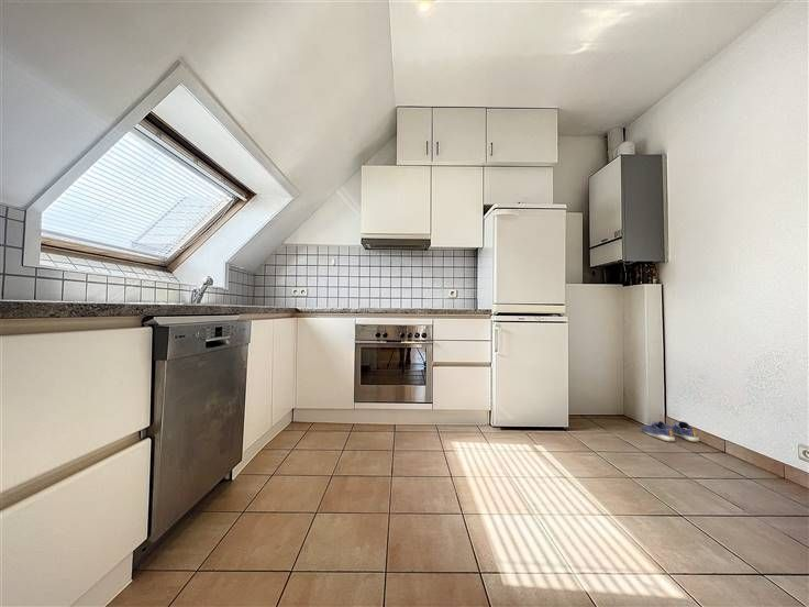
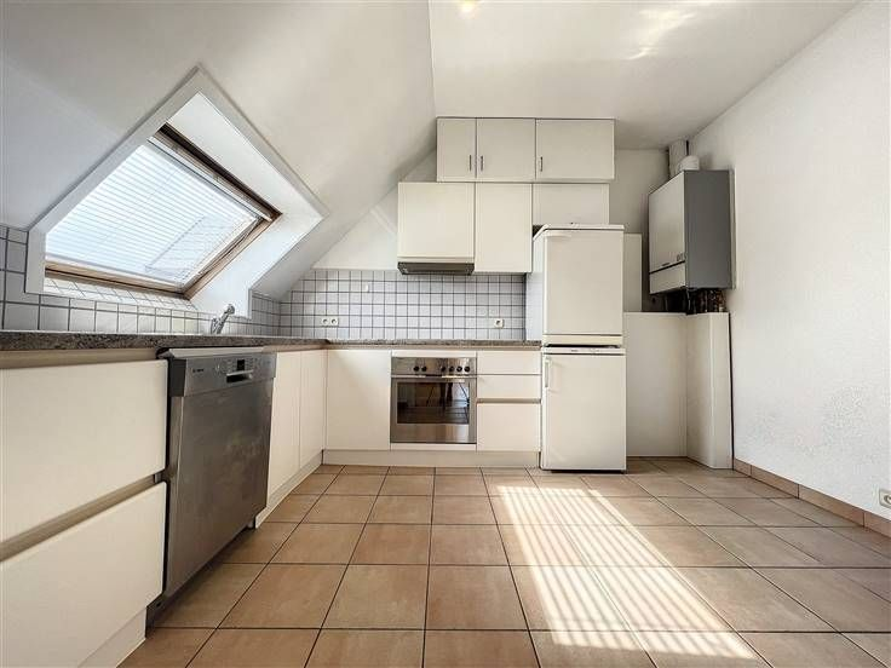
- shoe [641,420,700,443]
